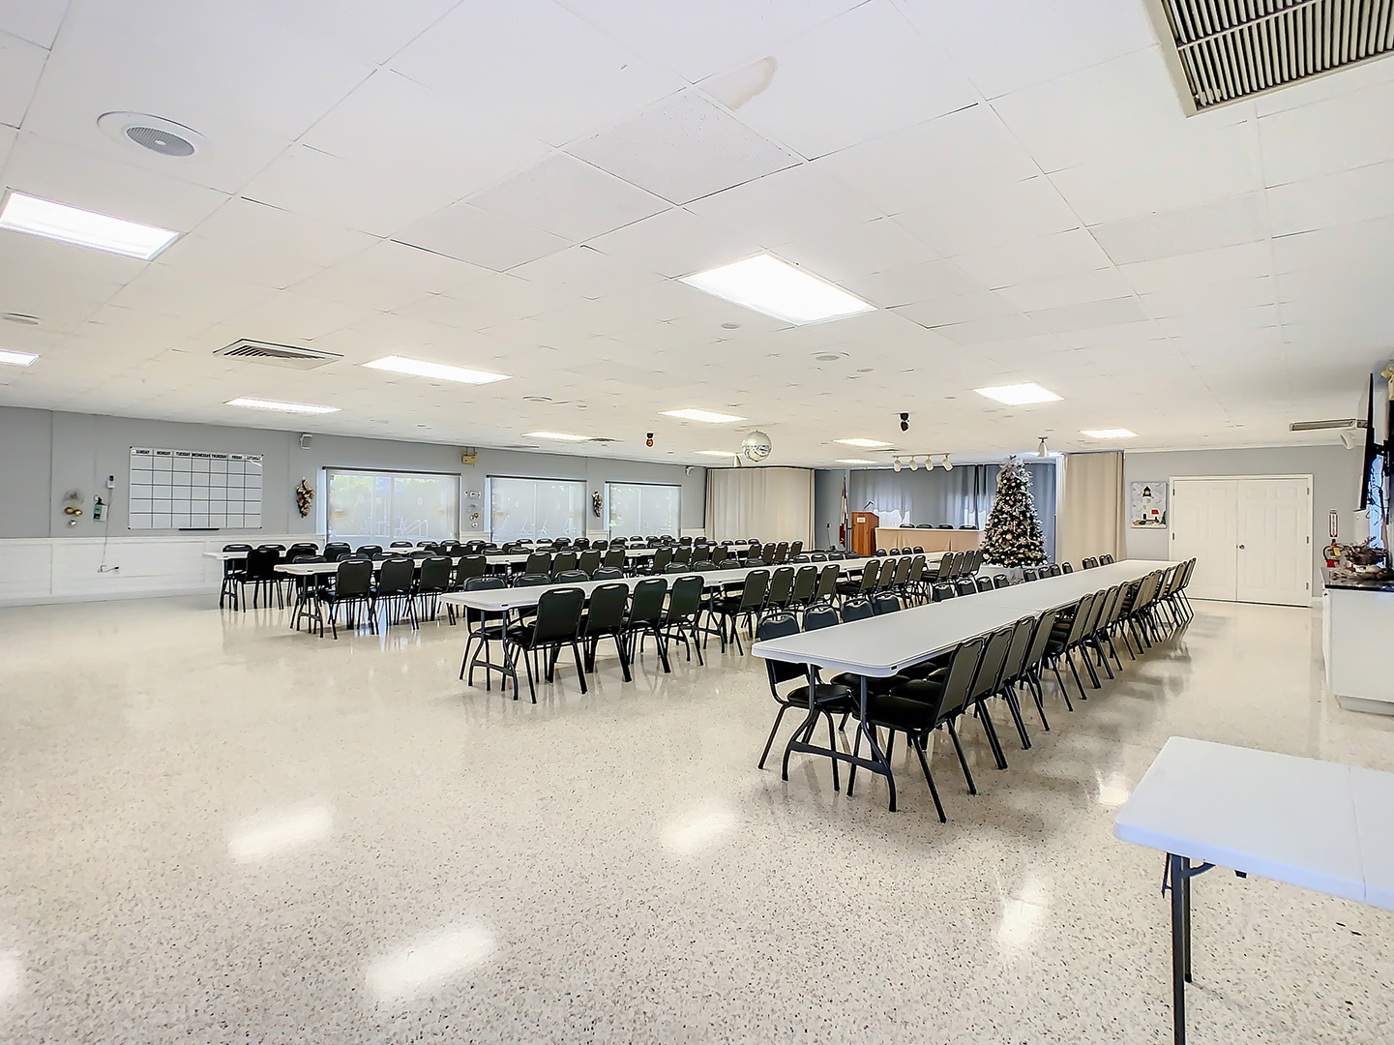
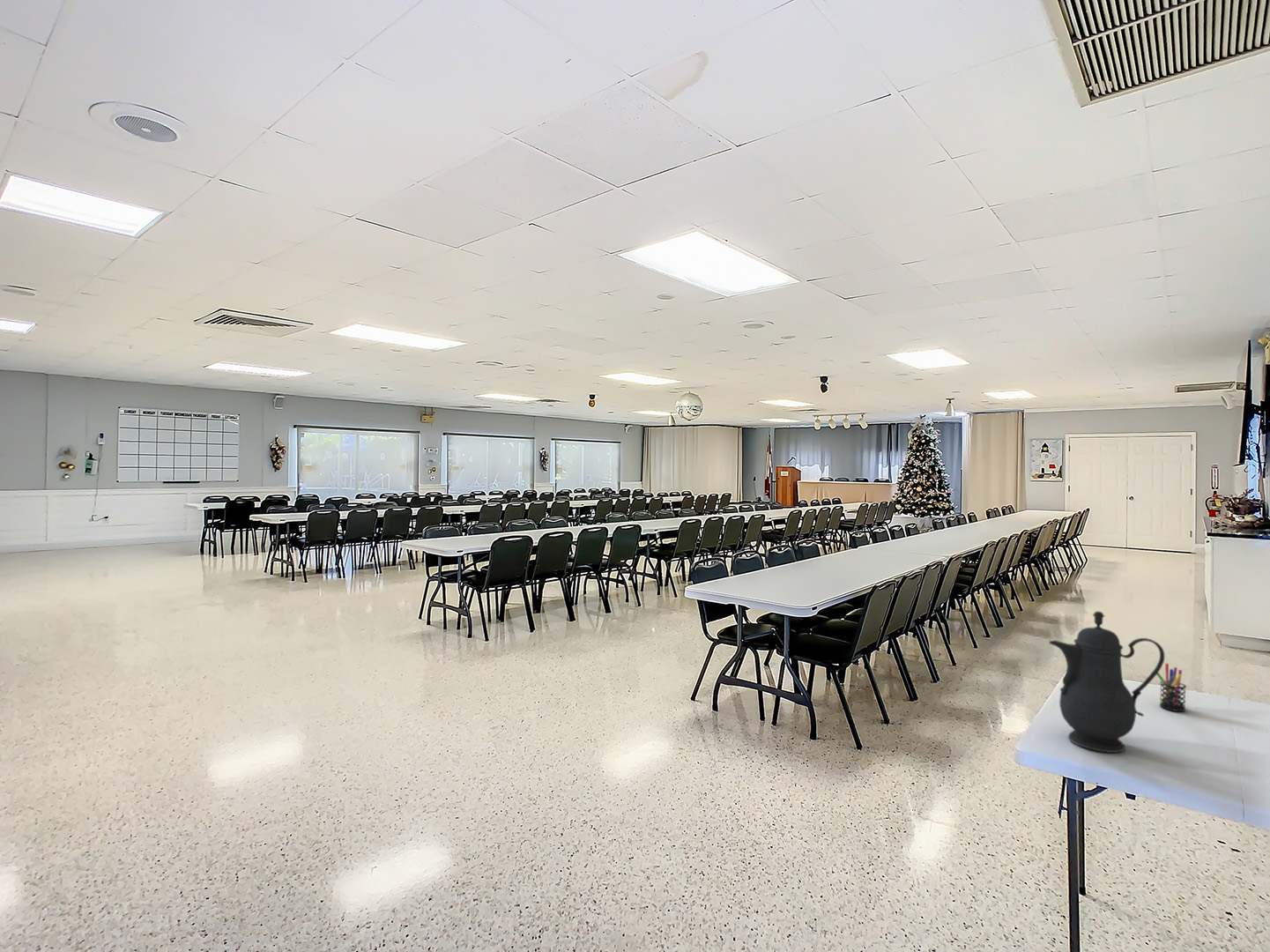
+ pen holder [1156,662,1187,712]
+ coffeepot [1048,610,1165,754]
